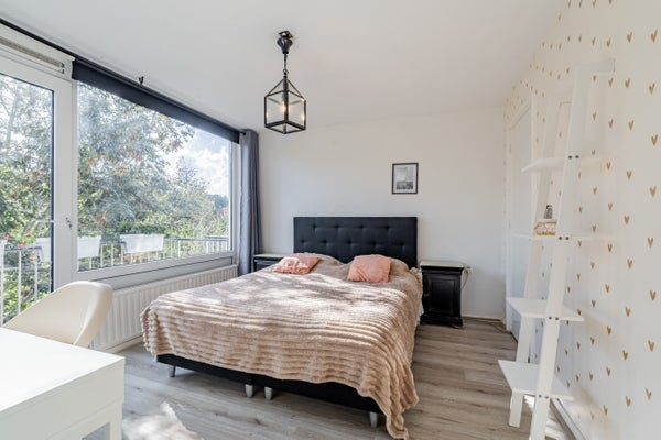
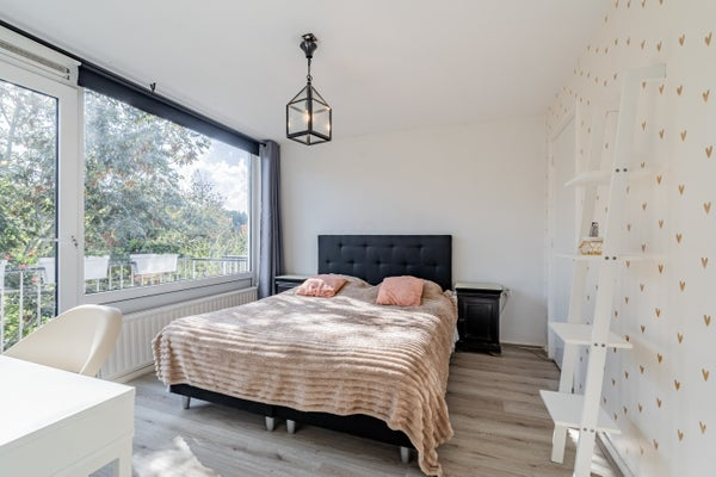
- wall art [391,162,420,196]
